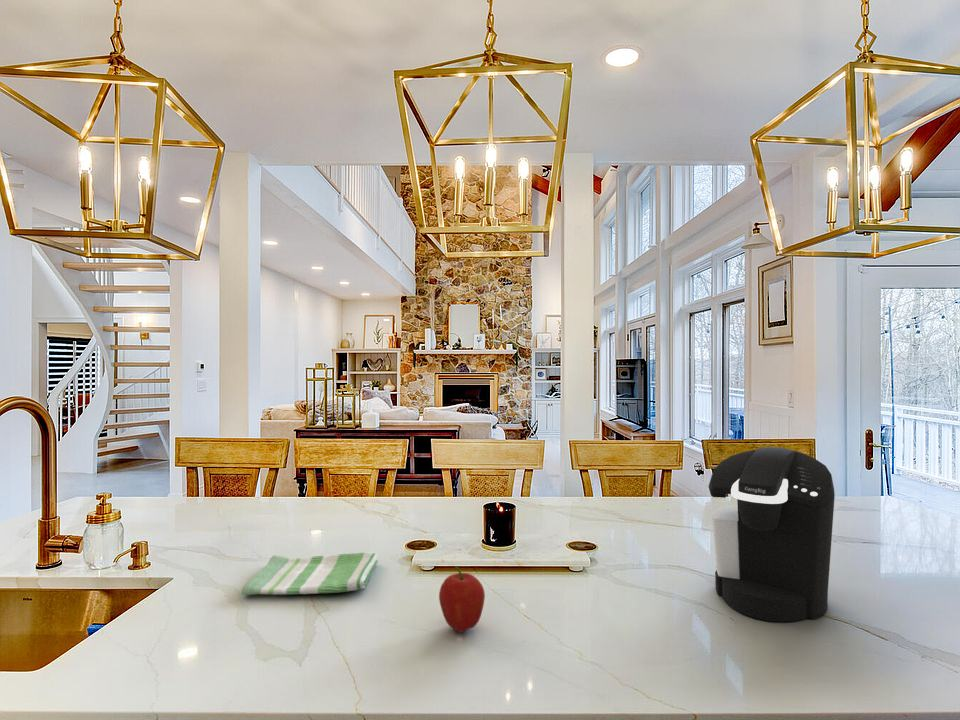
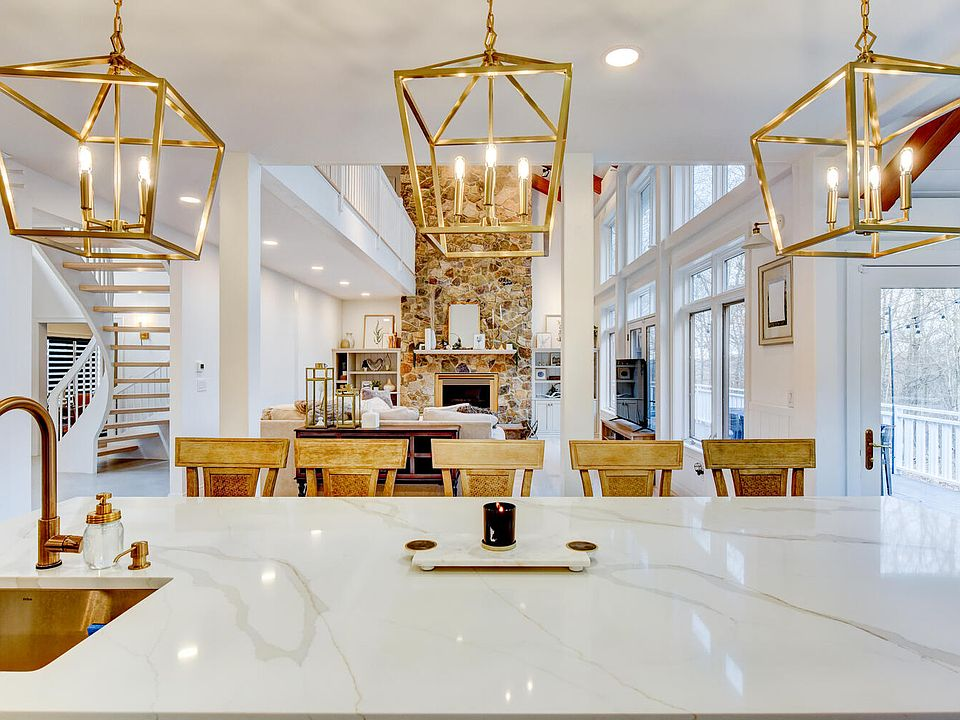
- dish towel [240,551,379,596]
- coffee maker [707,446,836,623]
- fruit [438,565,486,633]
